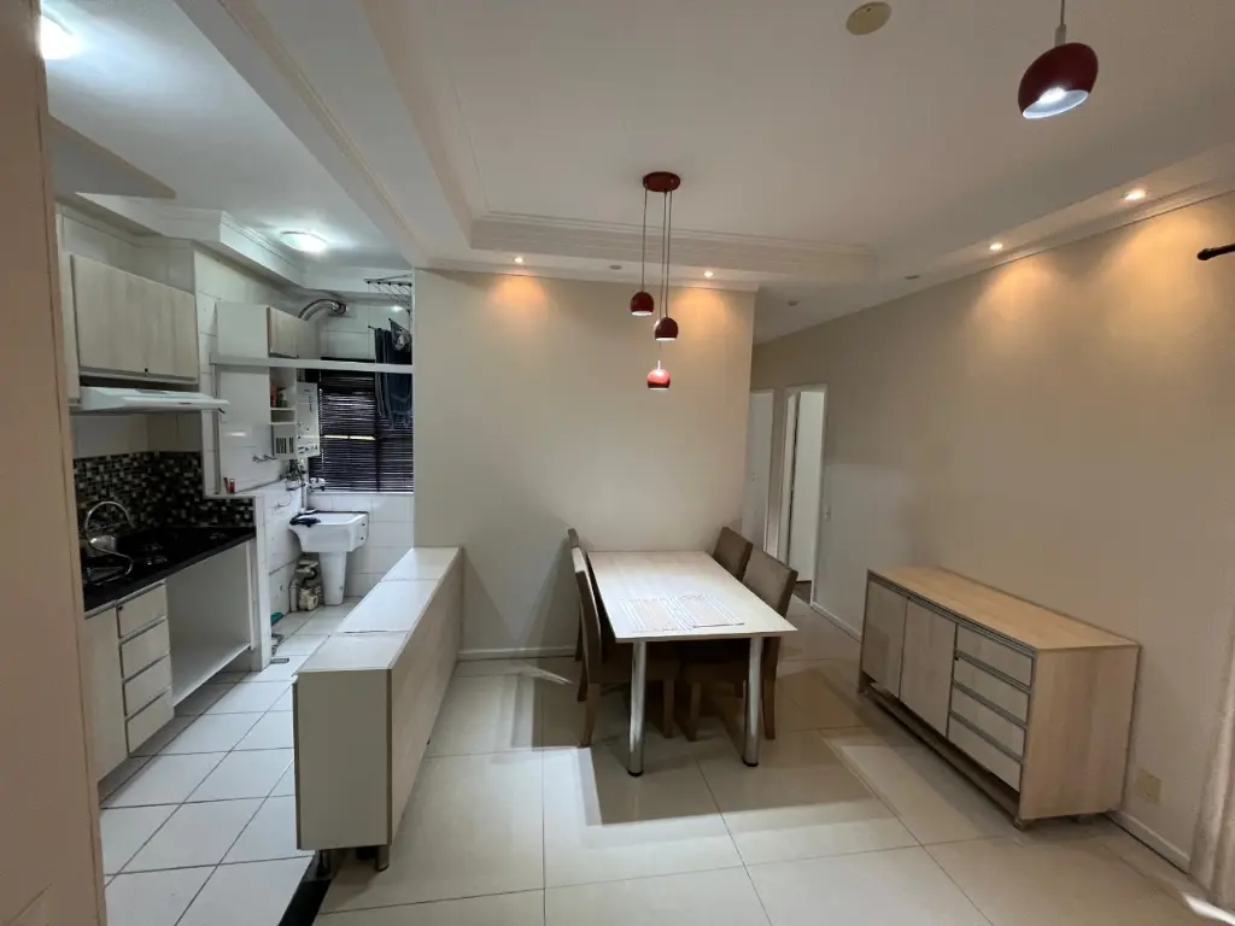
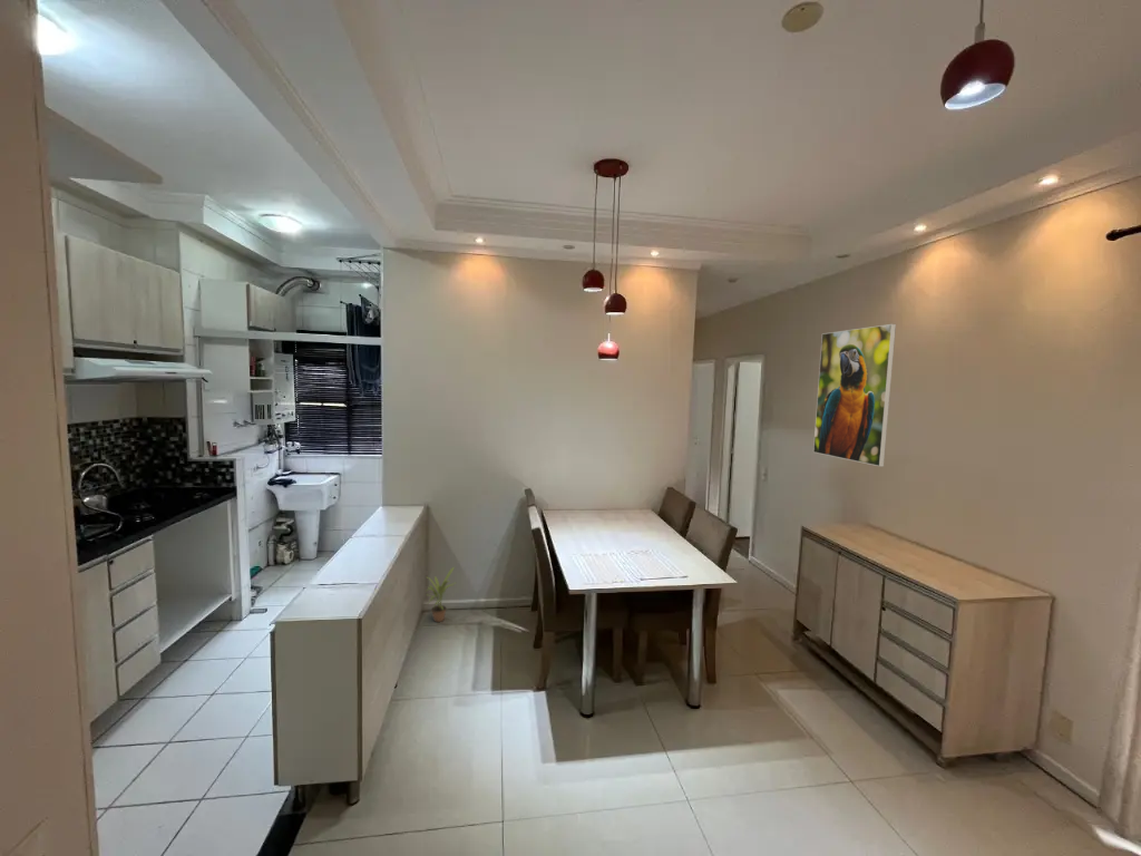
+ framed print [812,323,897,468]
+ potted plant [426,566,456,623]
